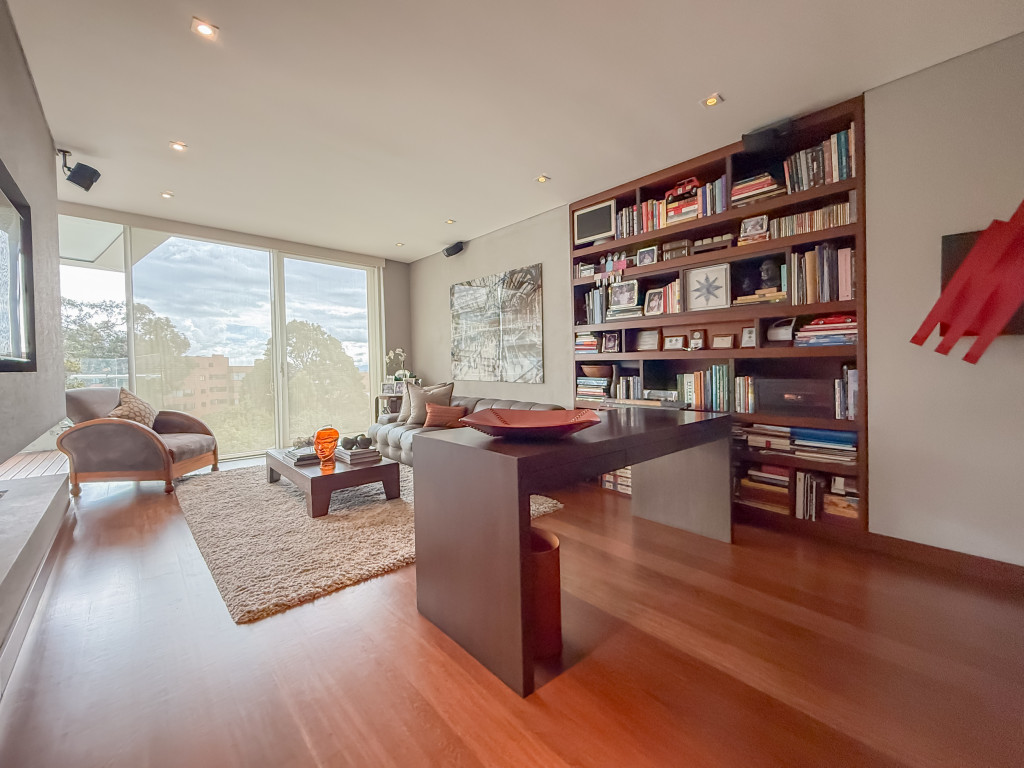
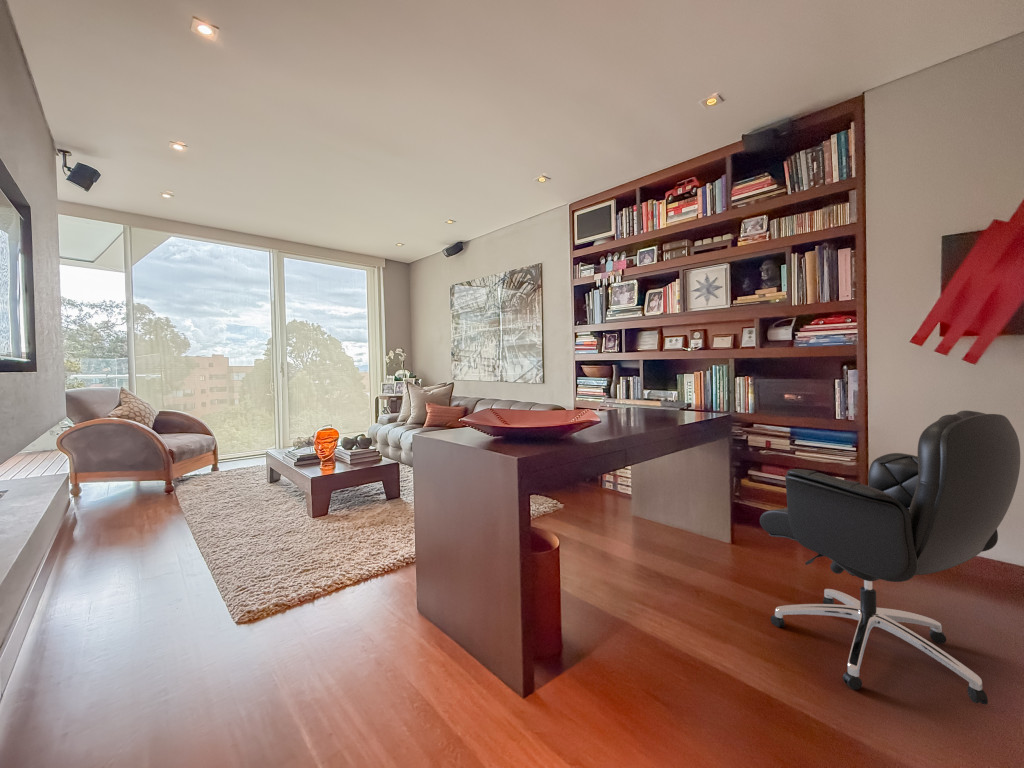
+ office chair [759,410,1021,706]
